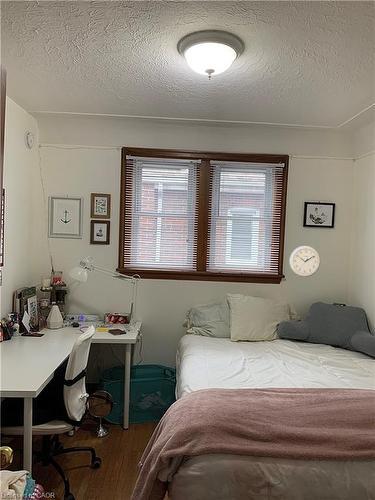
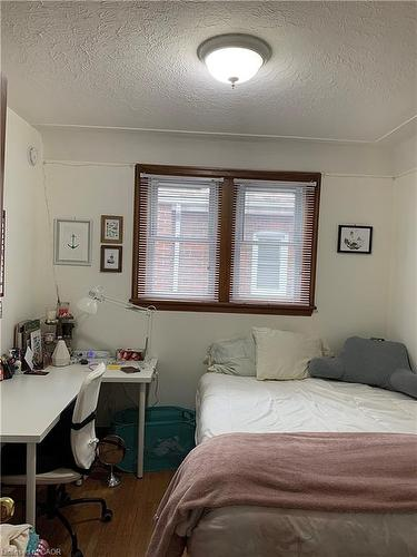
- wall clock [289,245,321,278]
